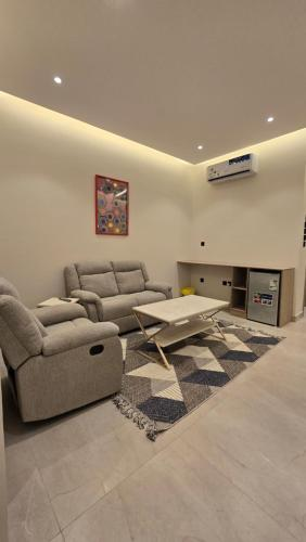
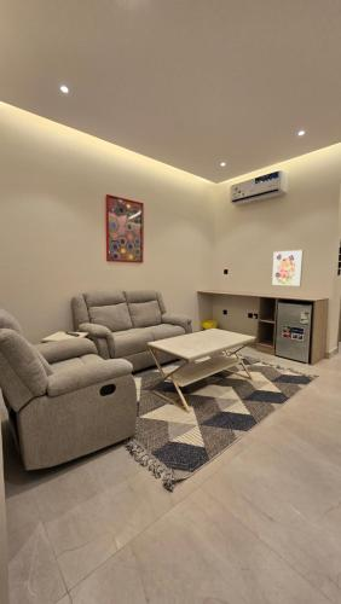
+ wall art [270,249,305,289]
